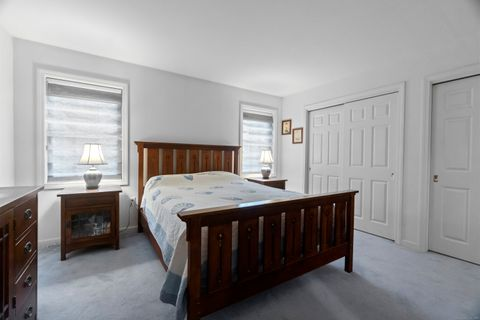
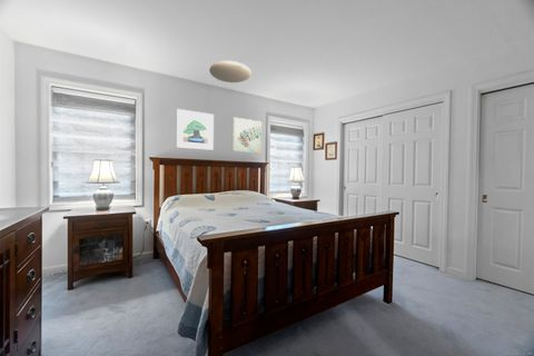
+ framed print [176,108,215,151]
+ wall art [231,116,264,155]
+ ceiling light [208,60,253,83]
